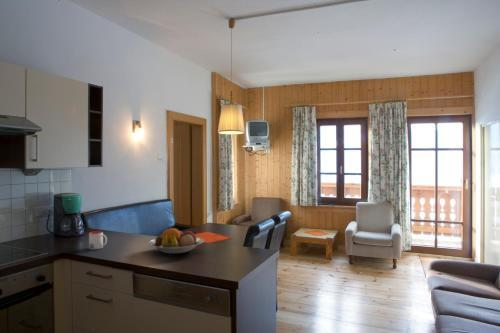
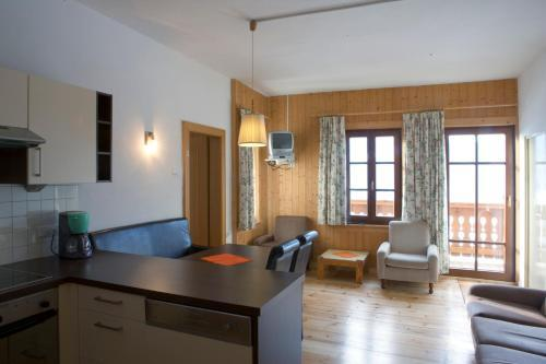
- fruit bowl [147,227,205,255]
- mug [88,230,108,250]
